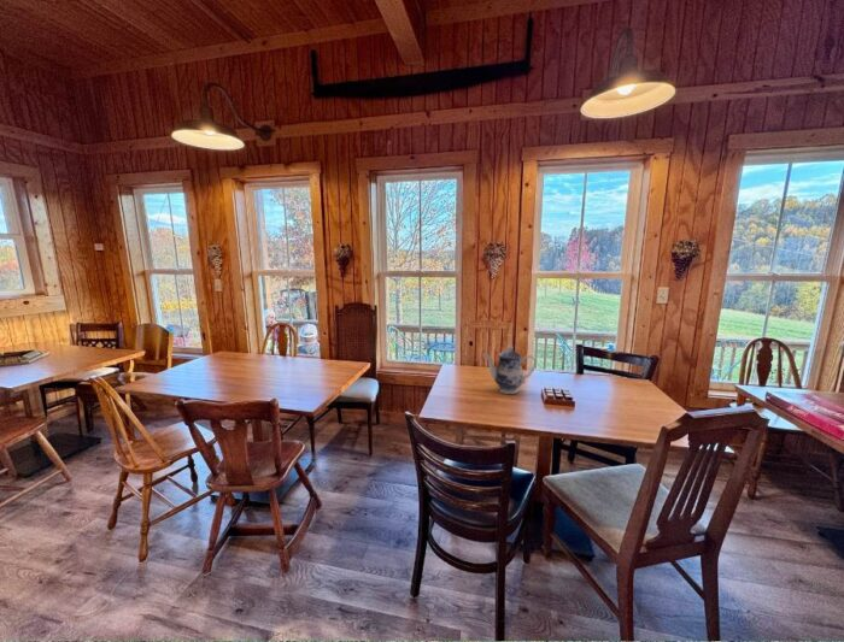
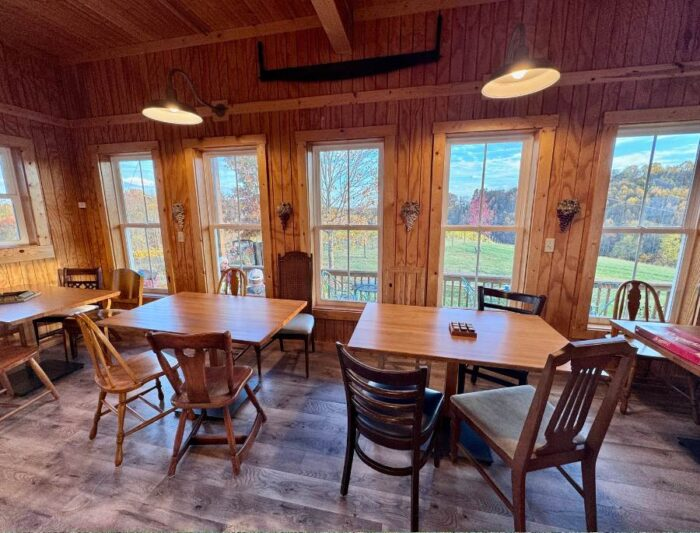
- teapot [482,343,538,395]
